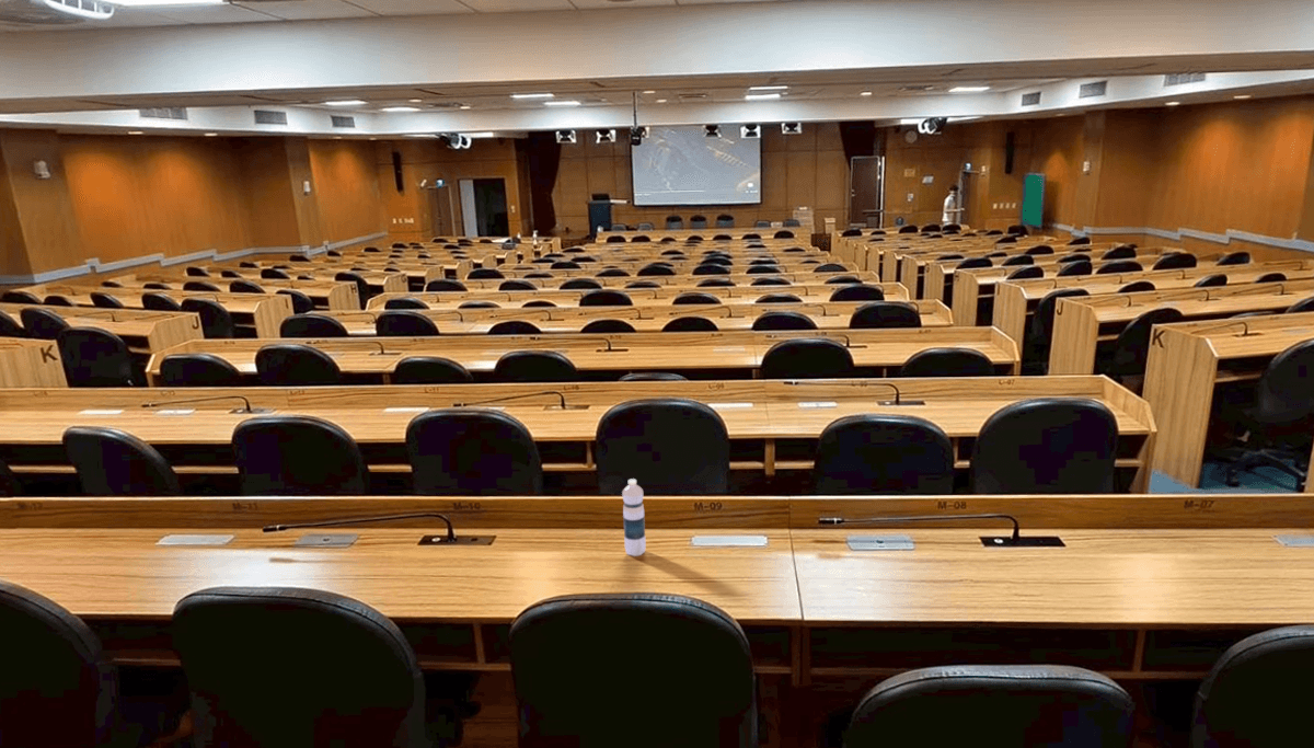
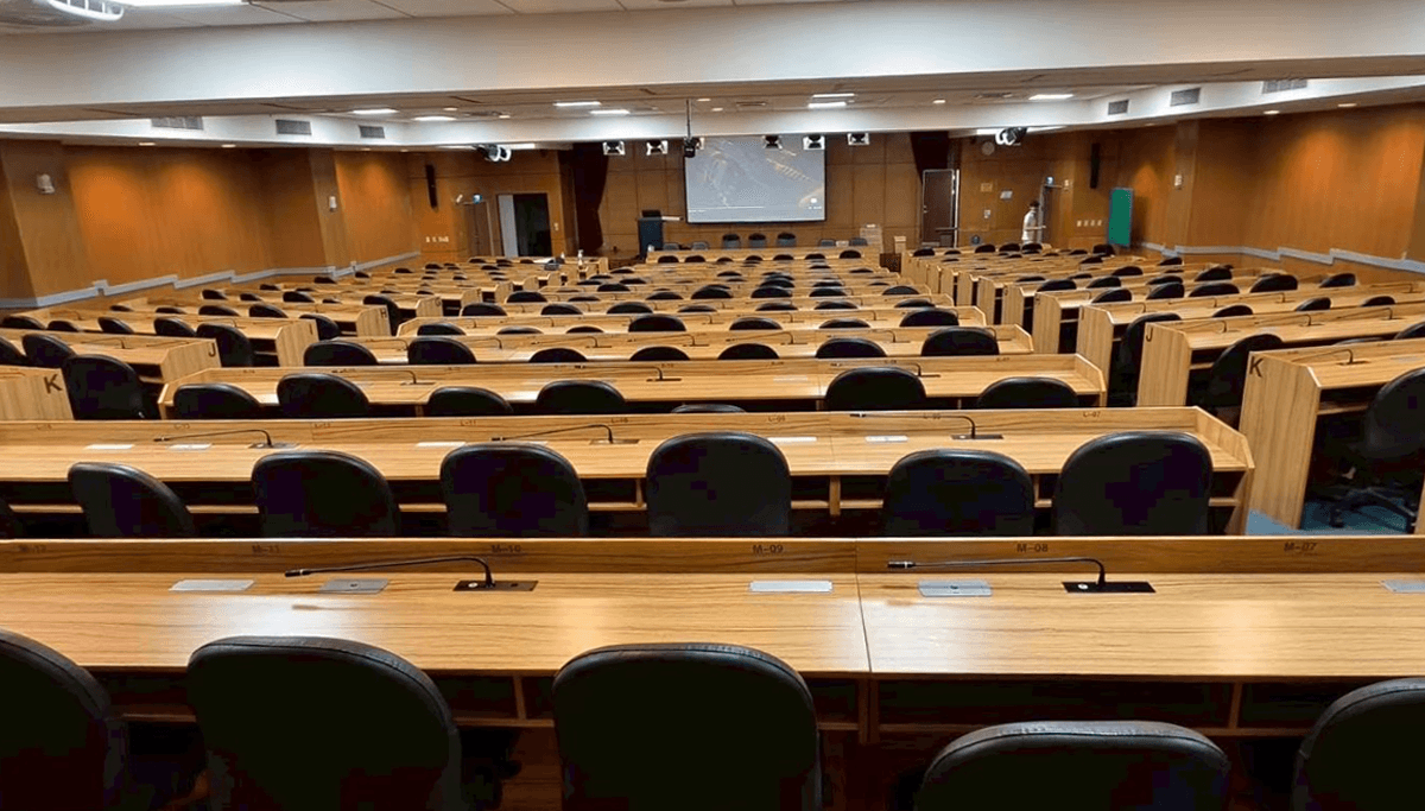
- water bottle [621,477,647,557]
